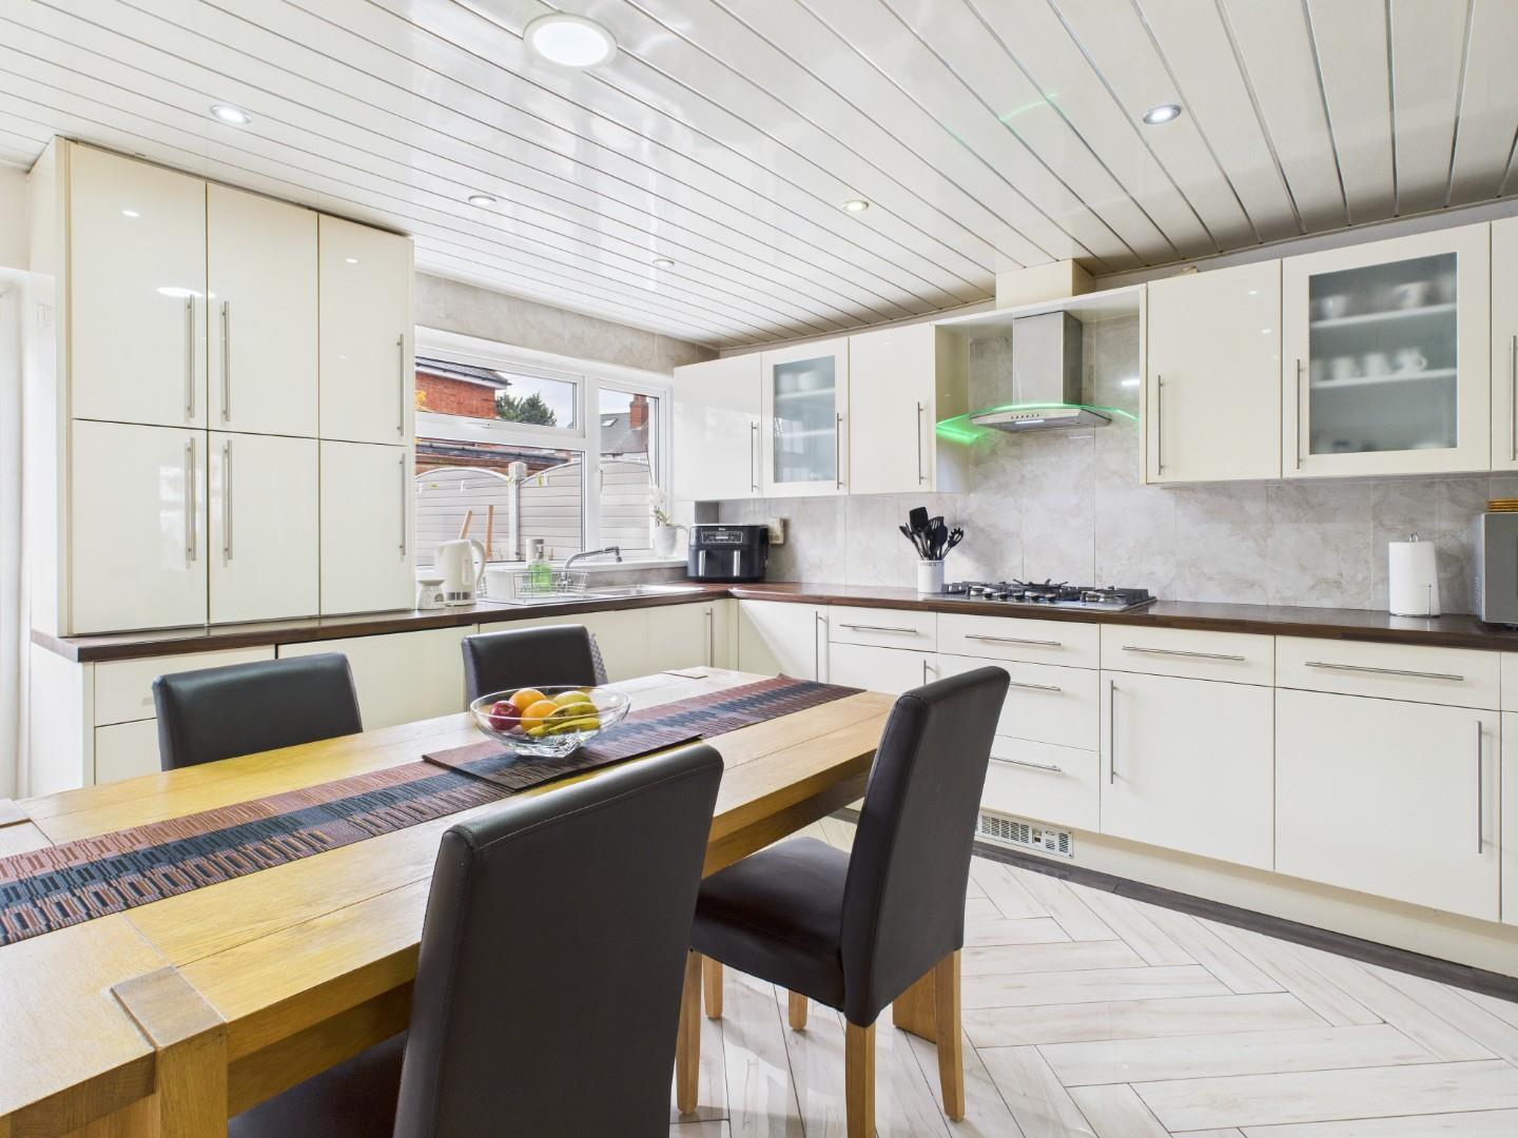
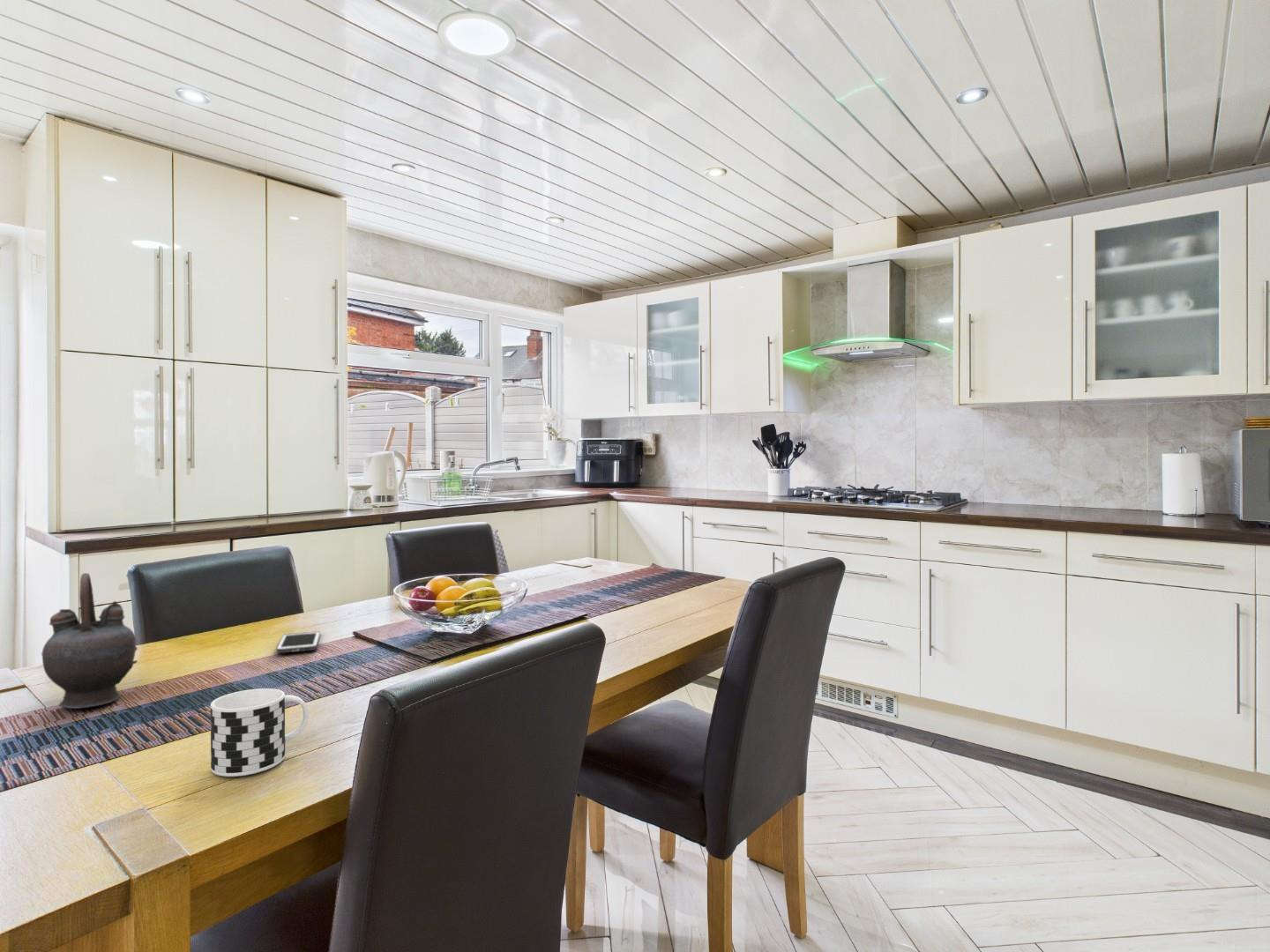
+ cell phone [275,630,321,654]
+ teapot [41,572,138,710]
+ cup [210,688,310,777]
